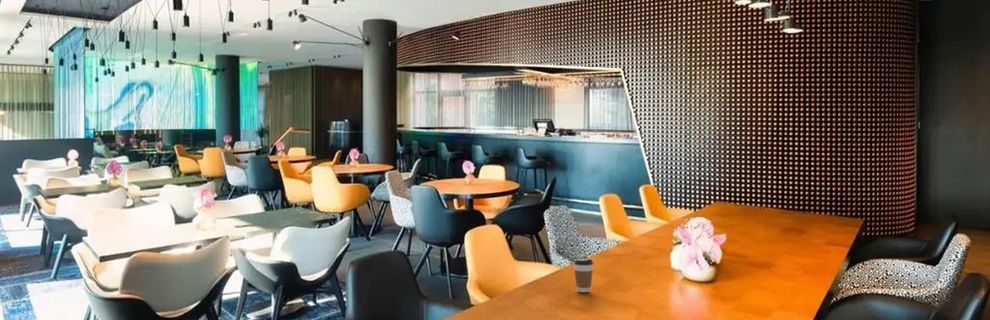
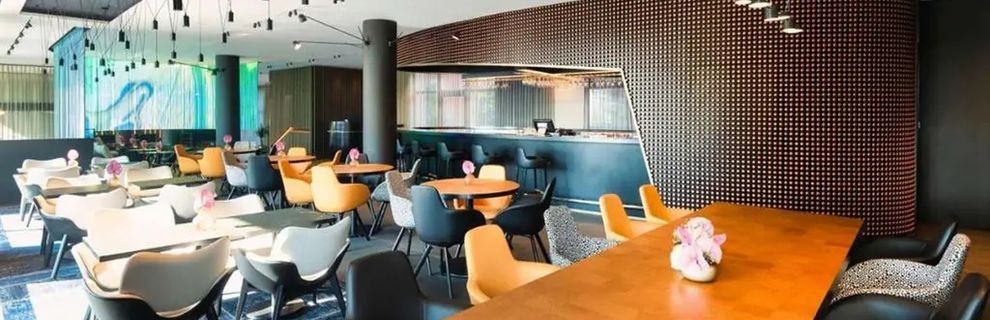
- coffee cup [573,257,594,293]
